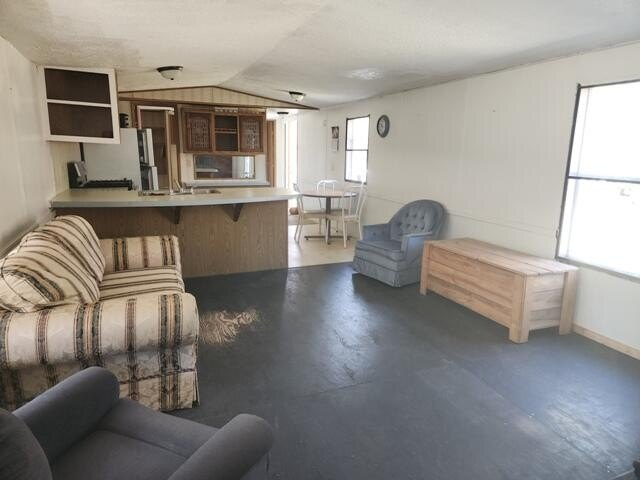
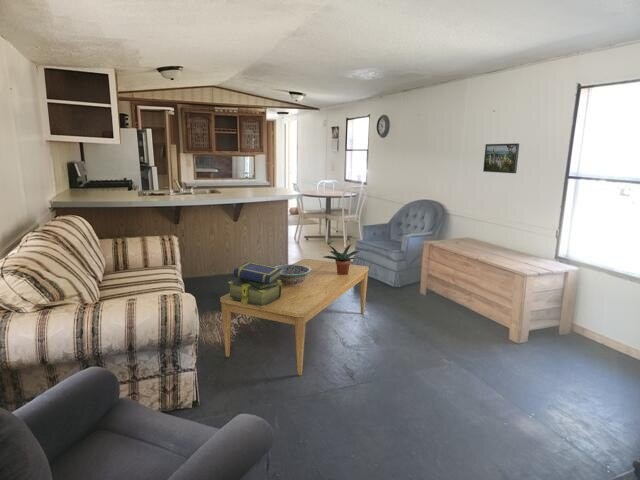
+ decorative bowl [274,263,311,287]
+ stack of books [227,261,282,308]
+ coffee table [219,258,370,376]
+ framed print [482,143,520,174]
+ potted plant [321,244,361,275]
